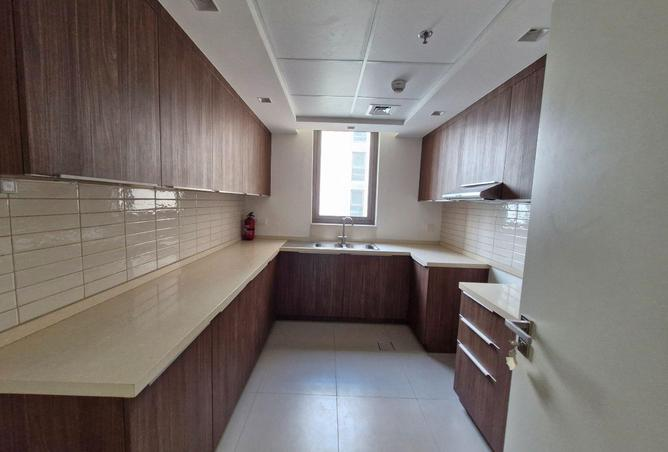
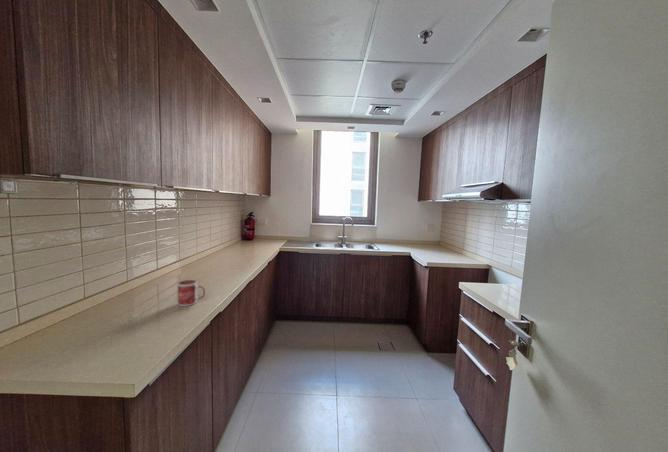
+ mug [177,279,206,307]
